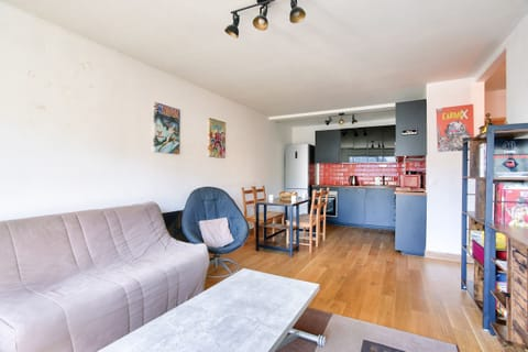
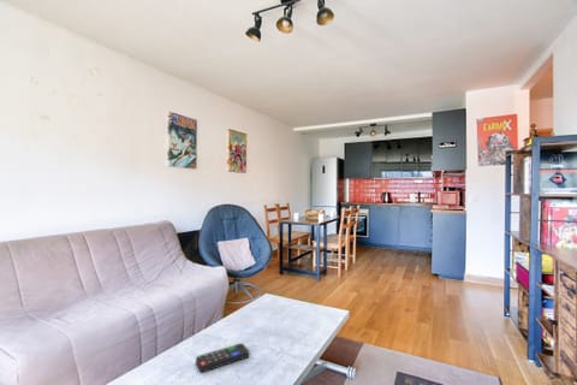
+ remote control [195,342,250,374]
